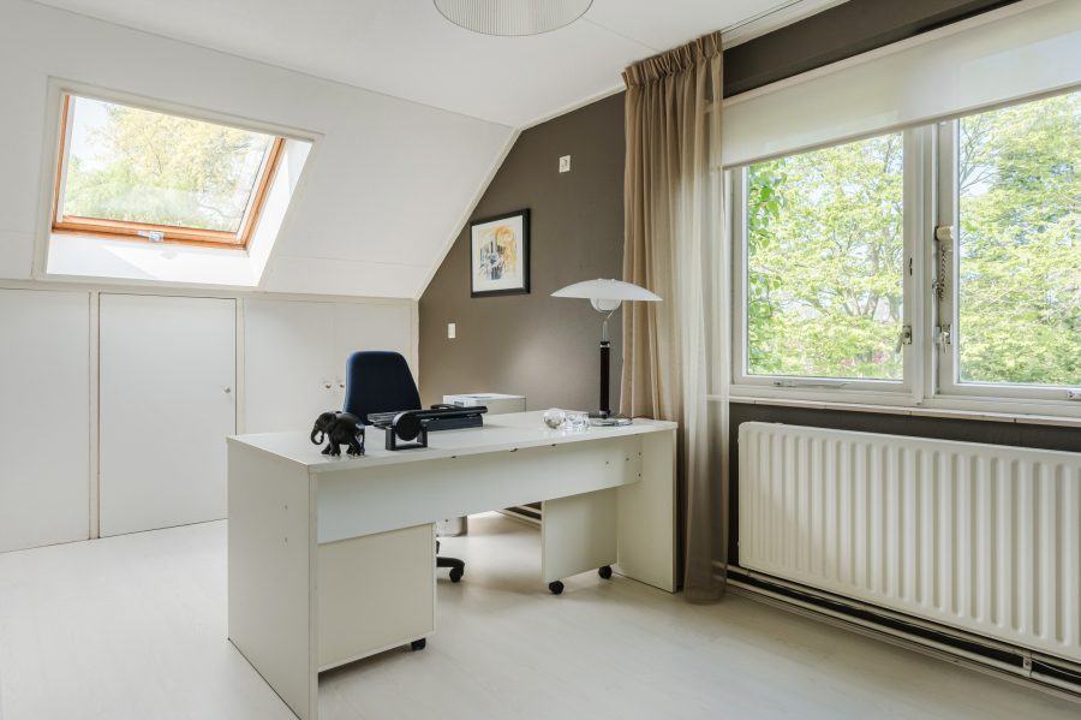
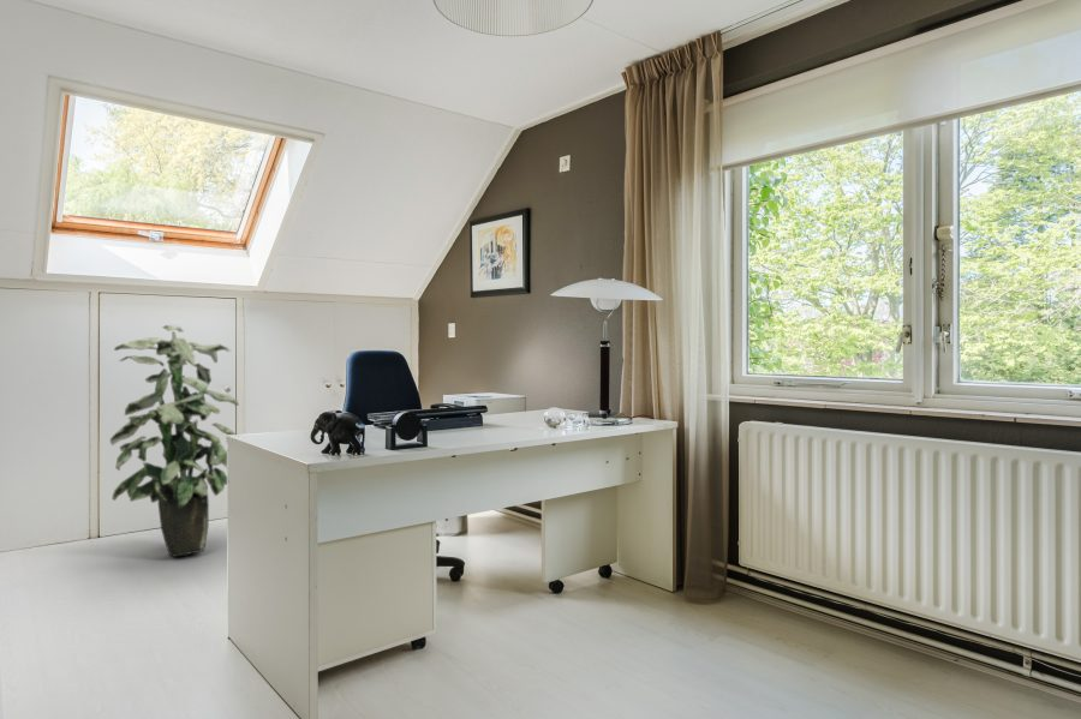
+ indoor plant [109,324,240,558]
